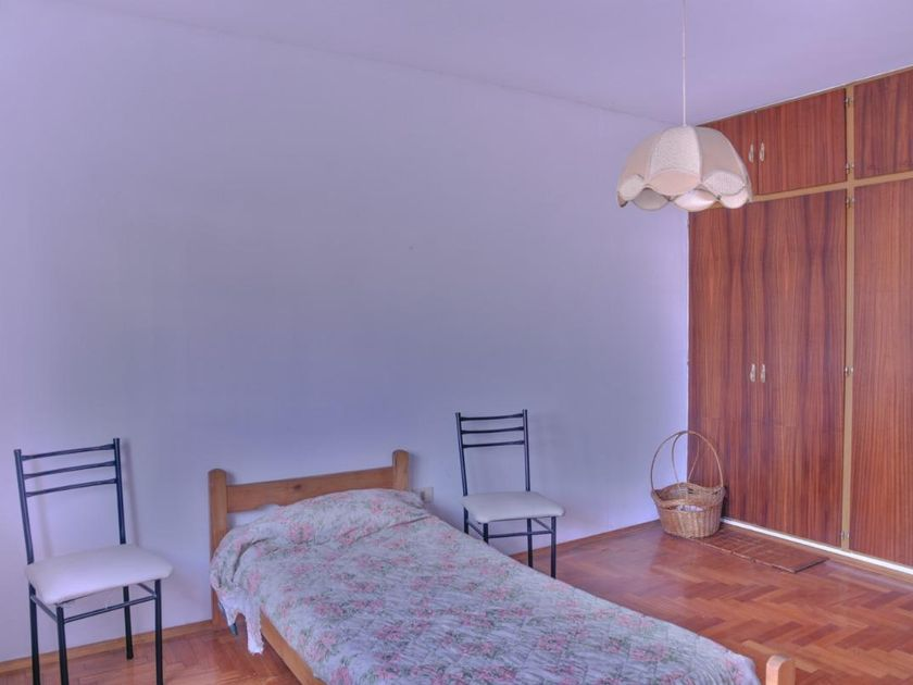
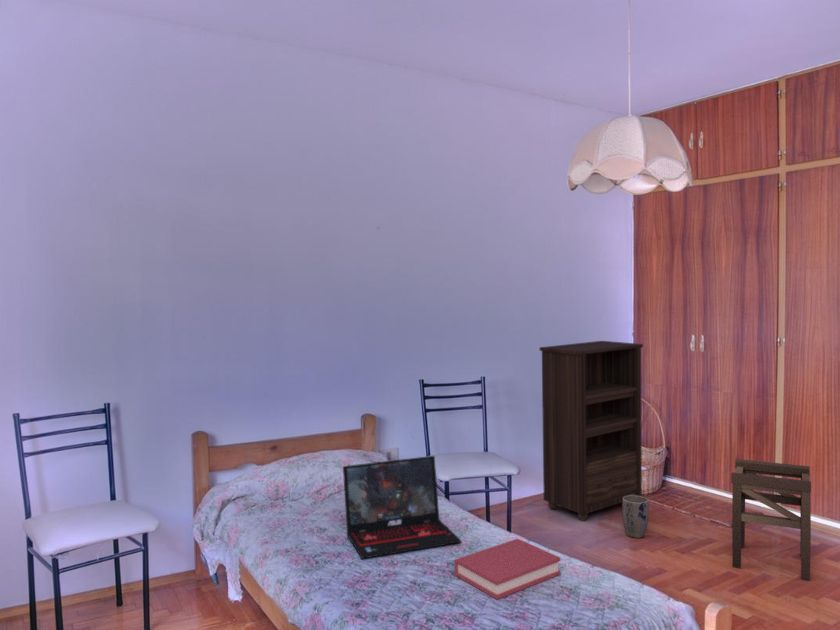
+ laptop [342,455,462,560]
+ bookshelf [539,340,644,522]
+ hardback book [453,538,562,600]
+ plant pot [621,495,649,539]
+ stool [730,458,812,582]
